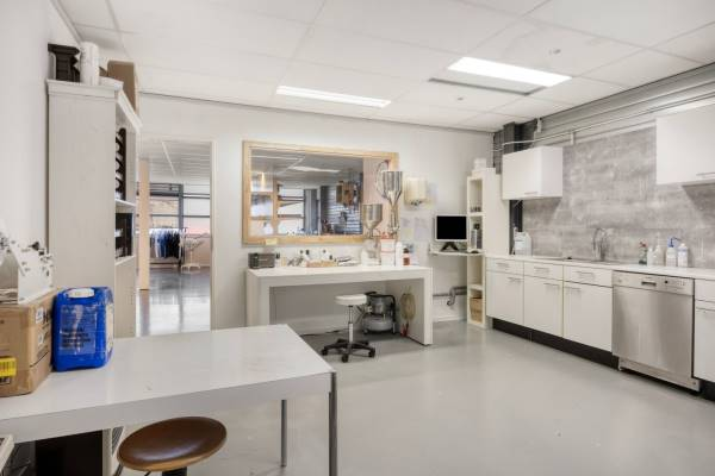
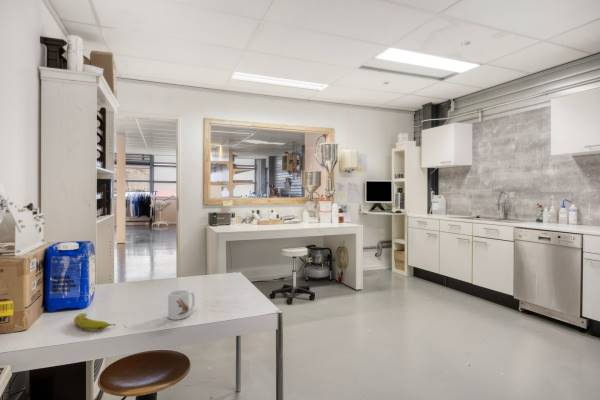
+ fruit [73,312,117,331]
+ mug [167,289,196,321]
